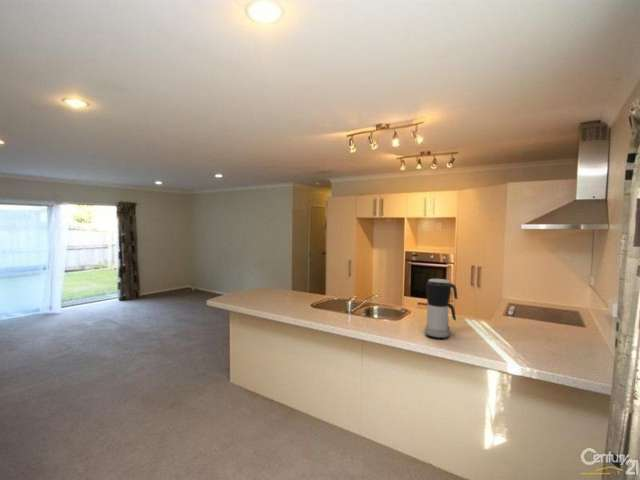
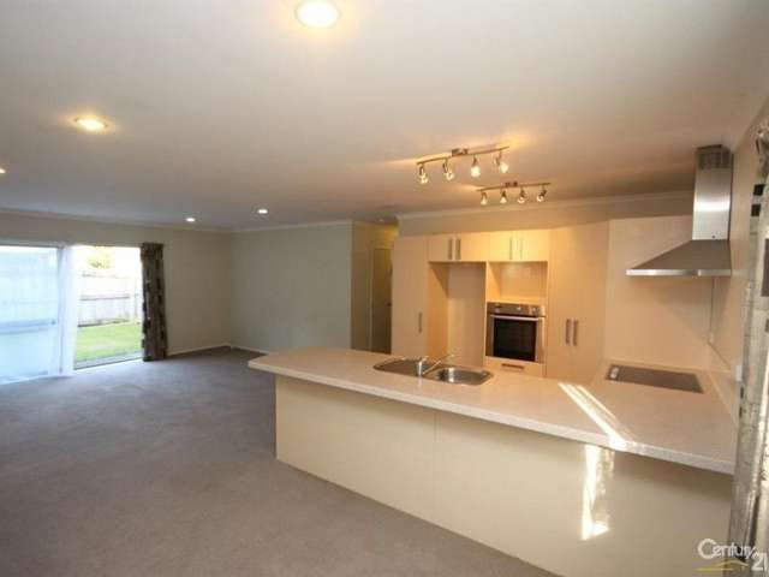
- coffee maker [424,278,459,340]
